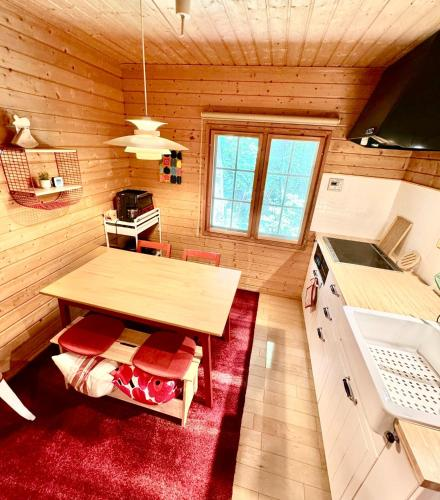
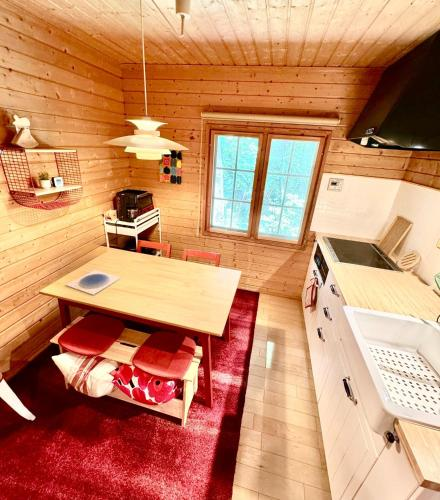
+ plate [65,269,121,296]
